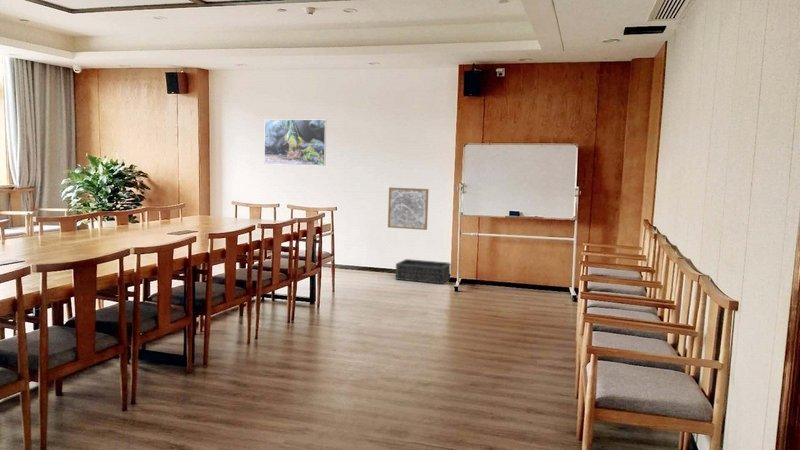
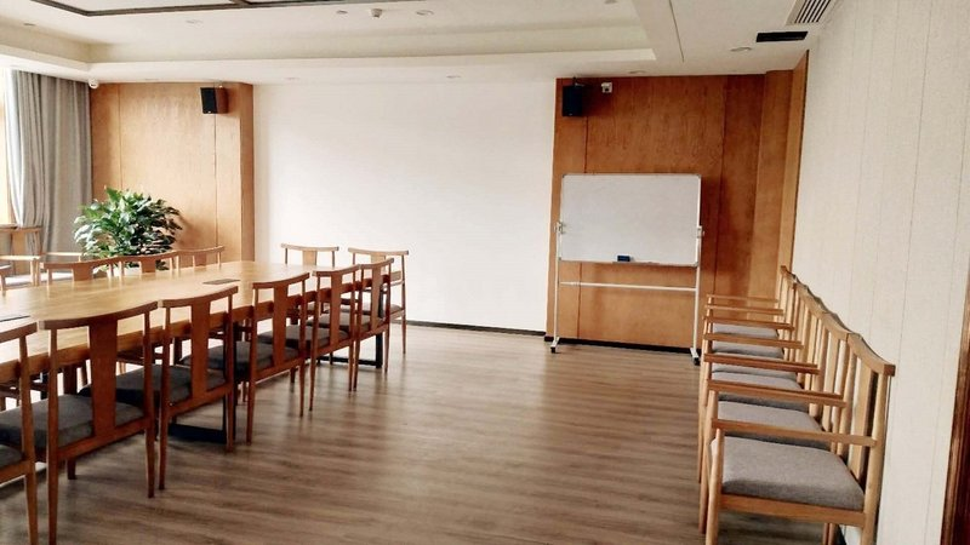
- wall art [387,186,429,231]
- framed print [263,118,327,167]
- basket [394,258,452,285]
